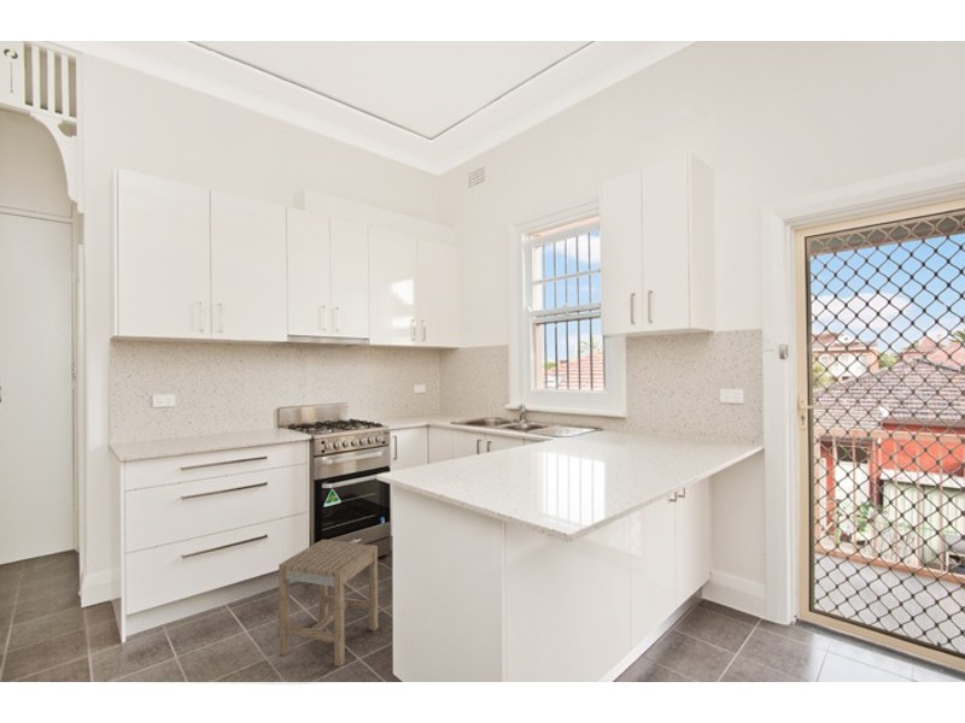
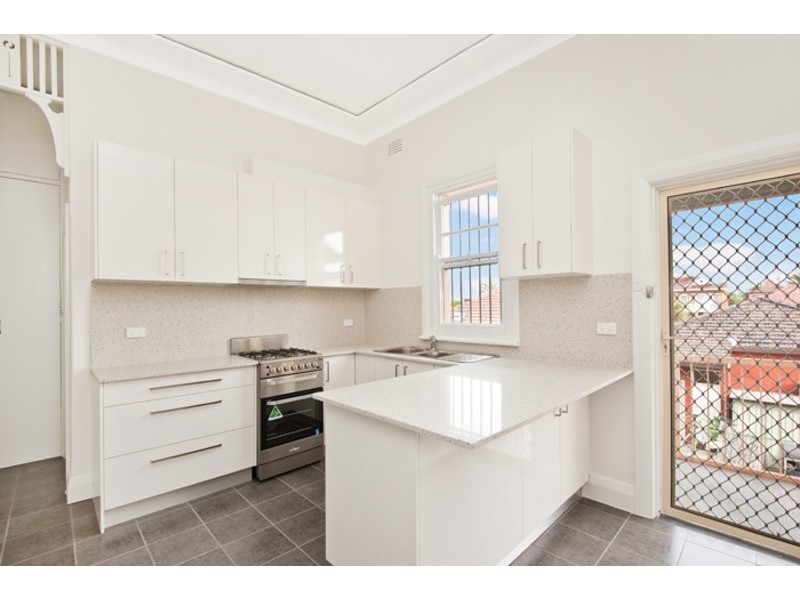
- stool [277,539,379,668]
